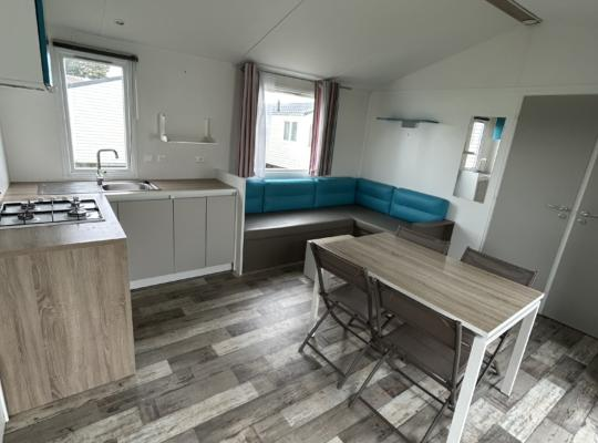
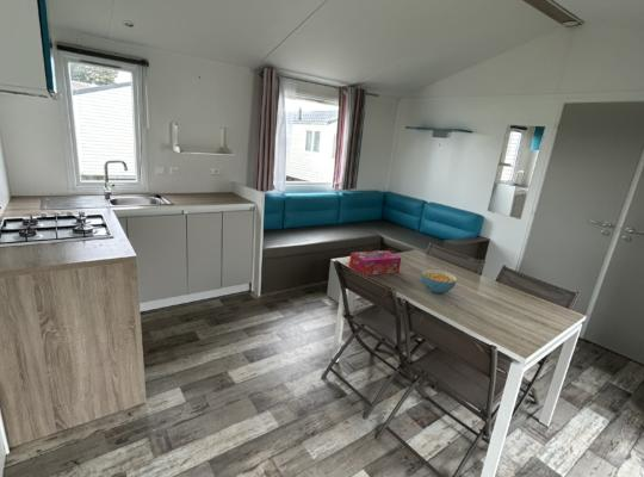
+ cereal bowl [420,268,458,295]
+ tissue box [348,249,402,277]
